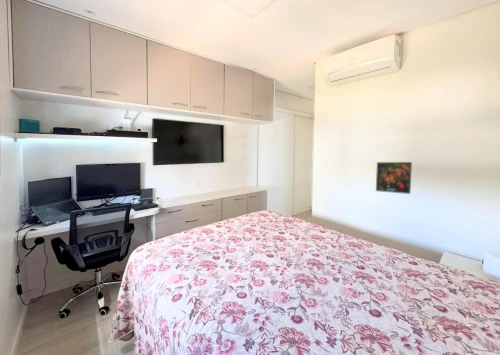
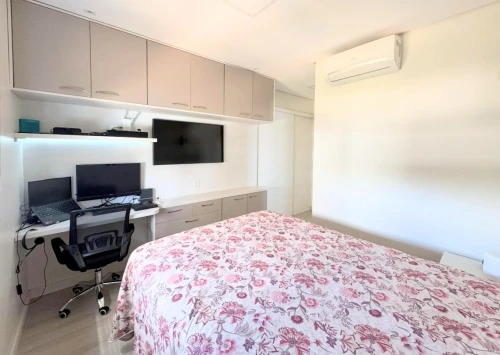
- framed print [375,161,413,195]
